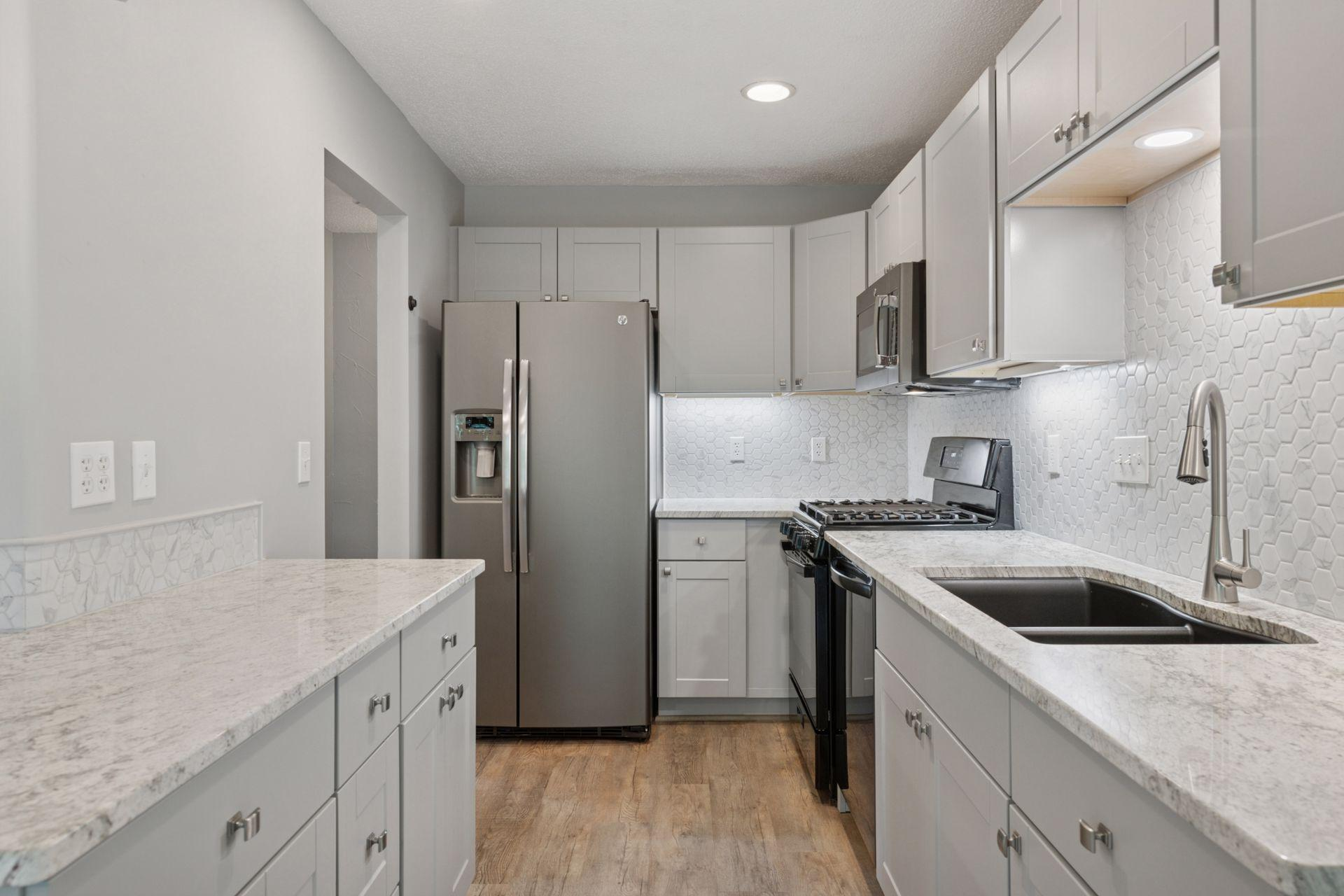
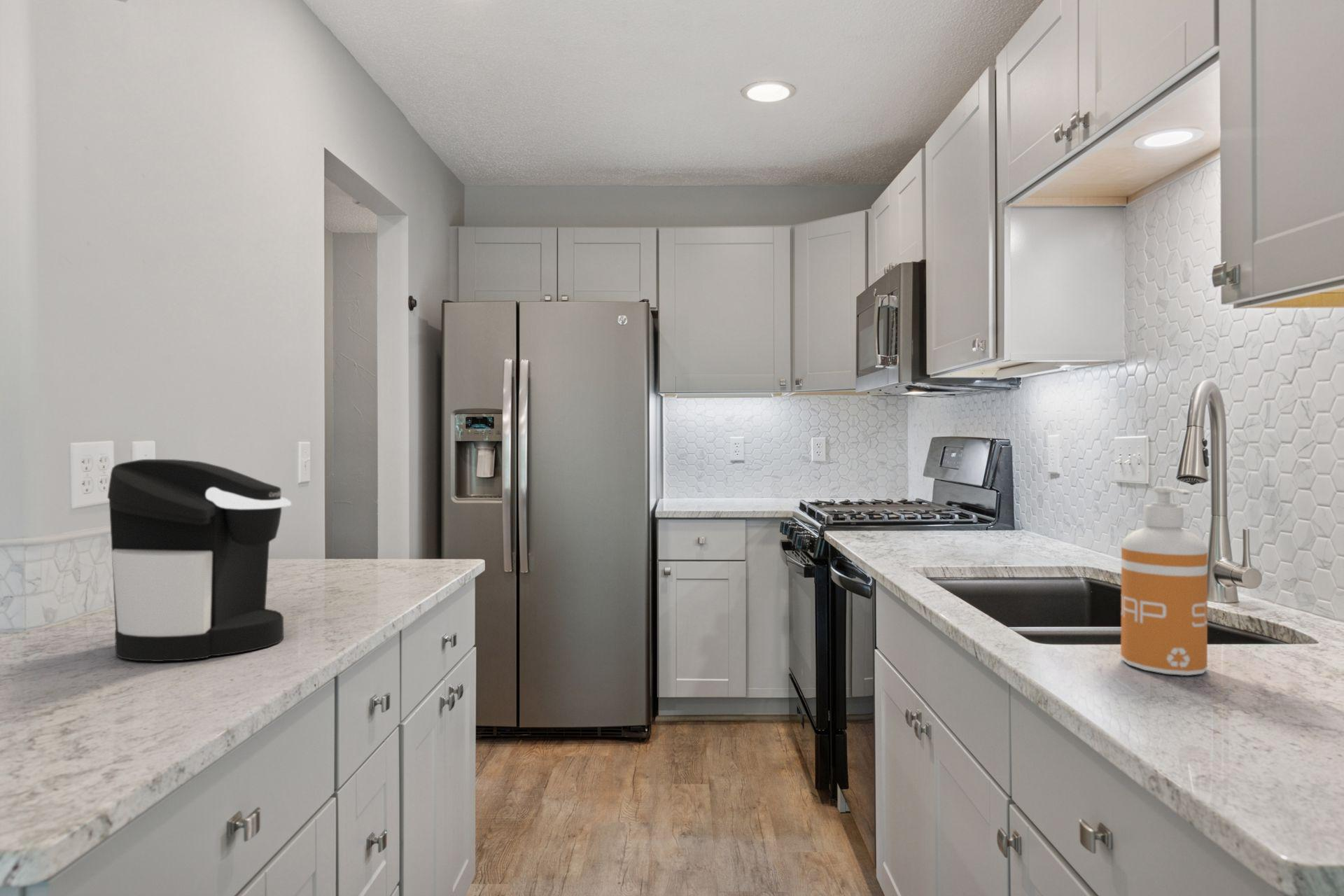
+ soap dispenser [1120,486,1208,676]
+ coffee maker [106,458,292,662]
